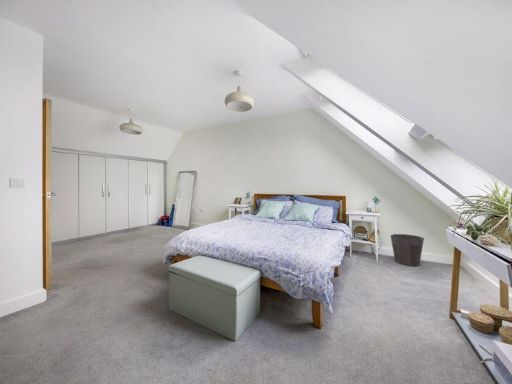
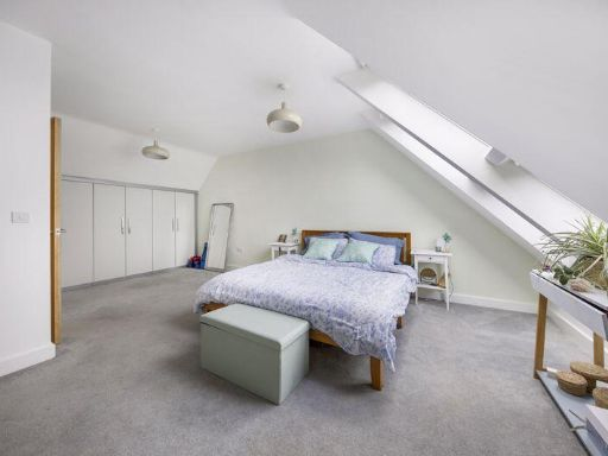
- waste bin [389,233,425,267]
